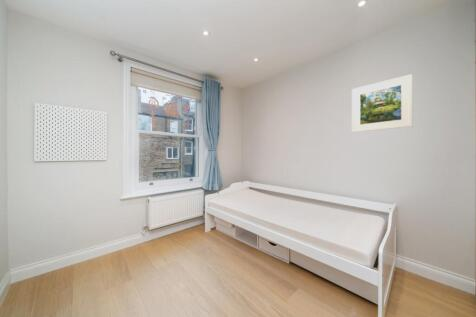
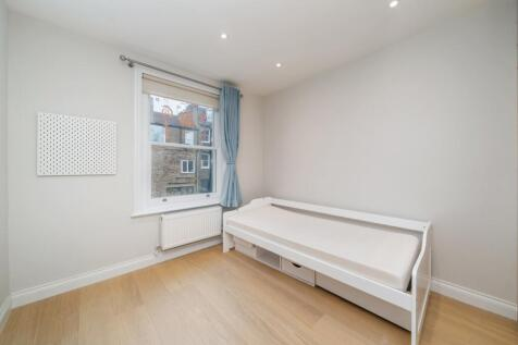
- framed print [351,73,414,133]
